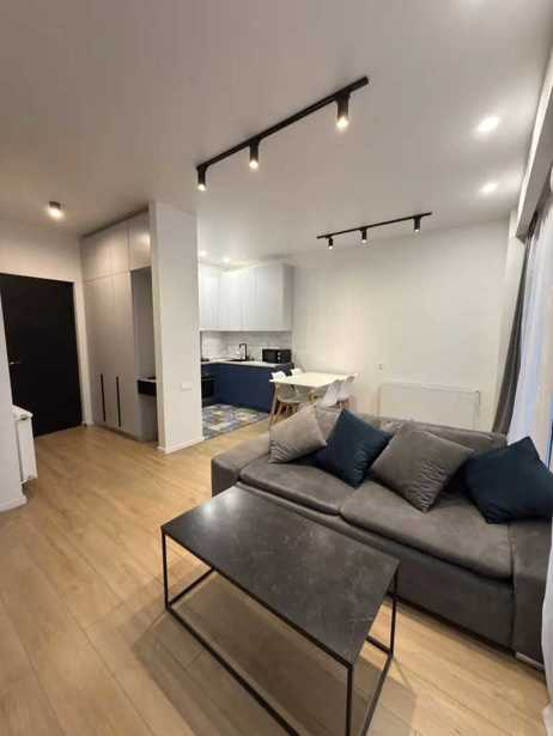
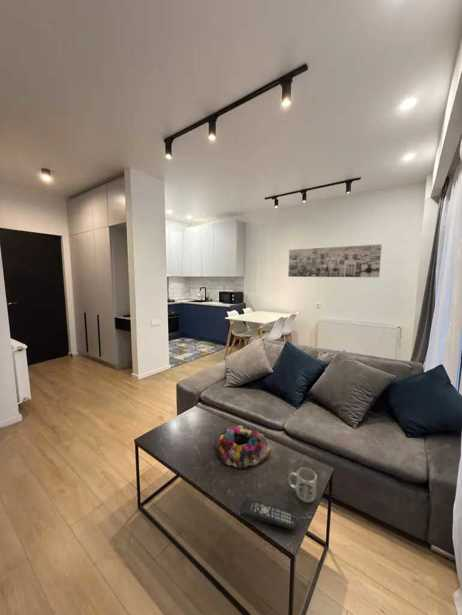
+ mug [287,467,318,503]
+ wall art [287,243,383,278]
+ remote control [239,498,297,531]
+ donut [214,424,272,469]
